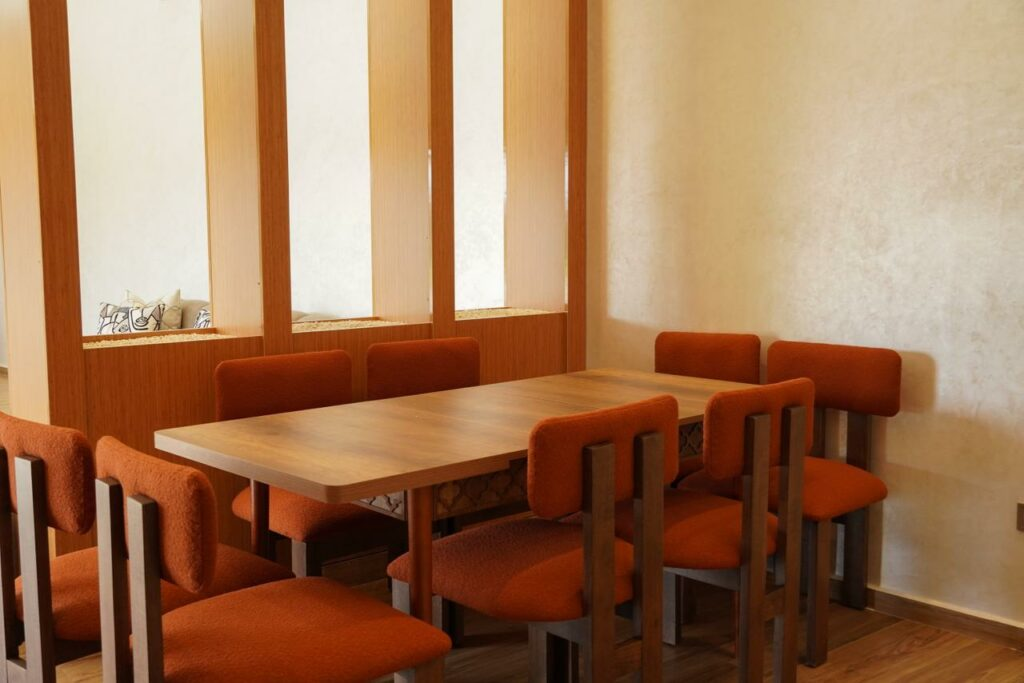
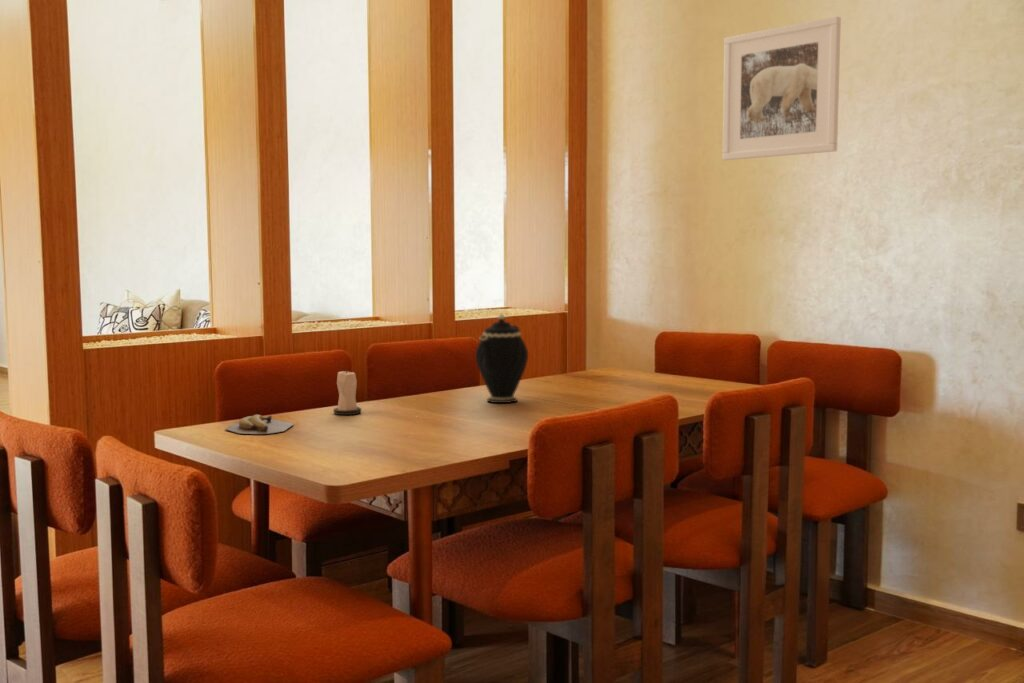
+ candle [333,367,362,416]
+ teapot [474,313,529,404]
+ banana [224,414,294,435]
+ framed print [722,15,842,161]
